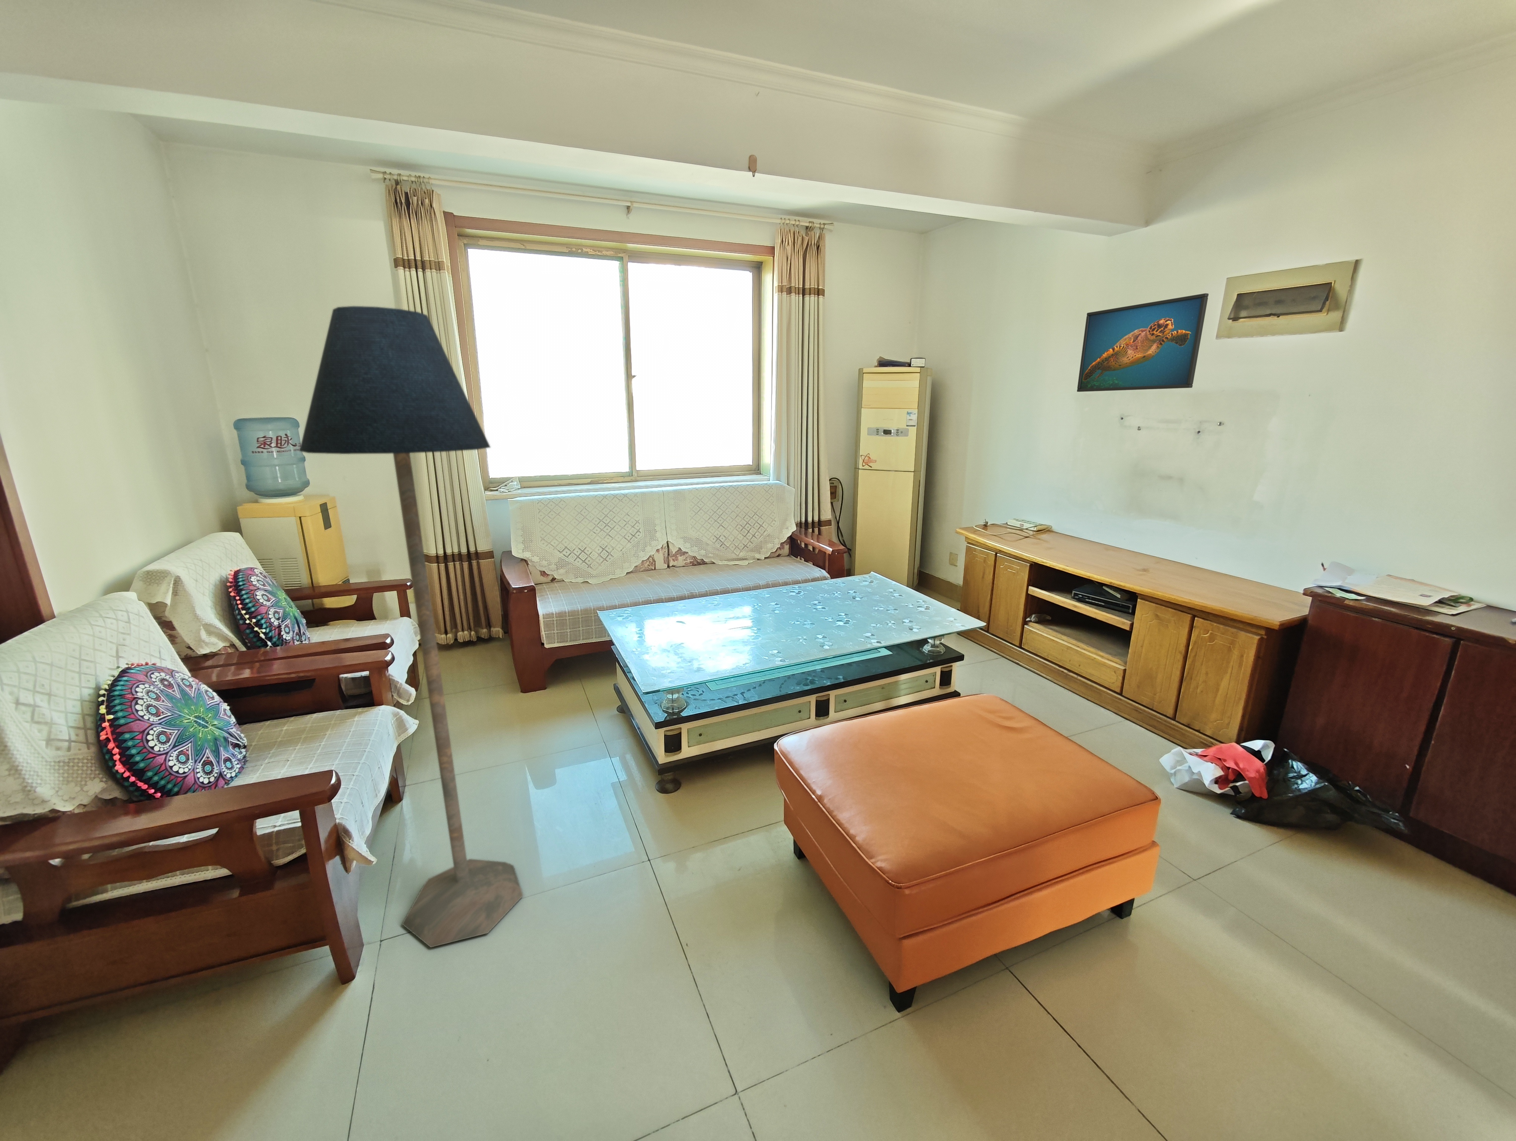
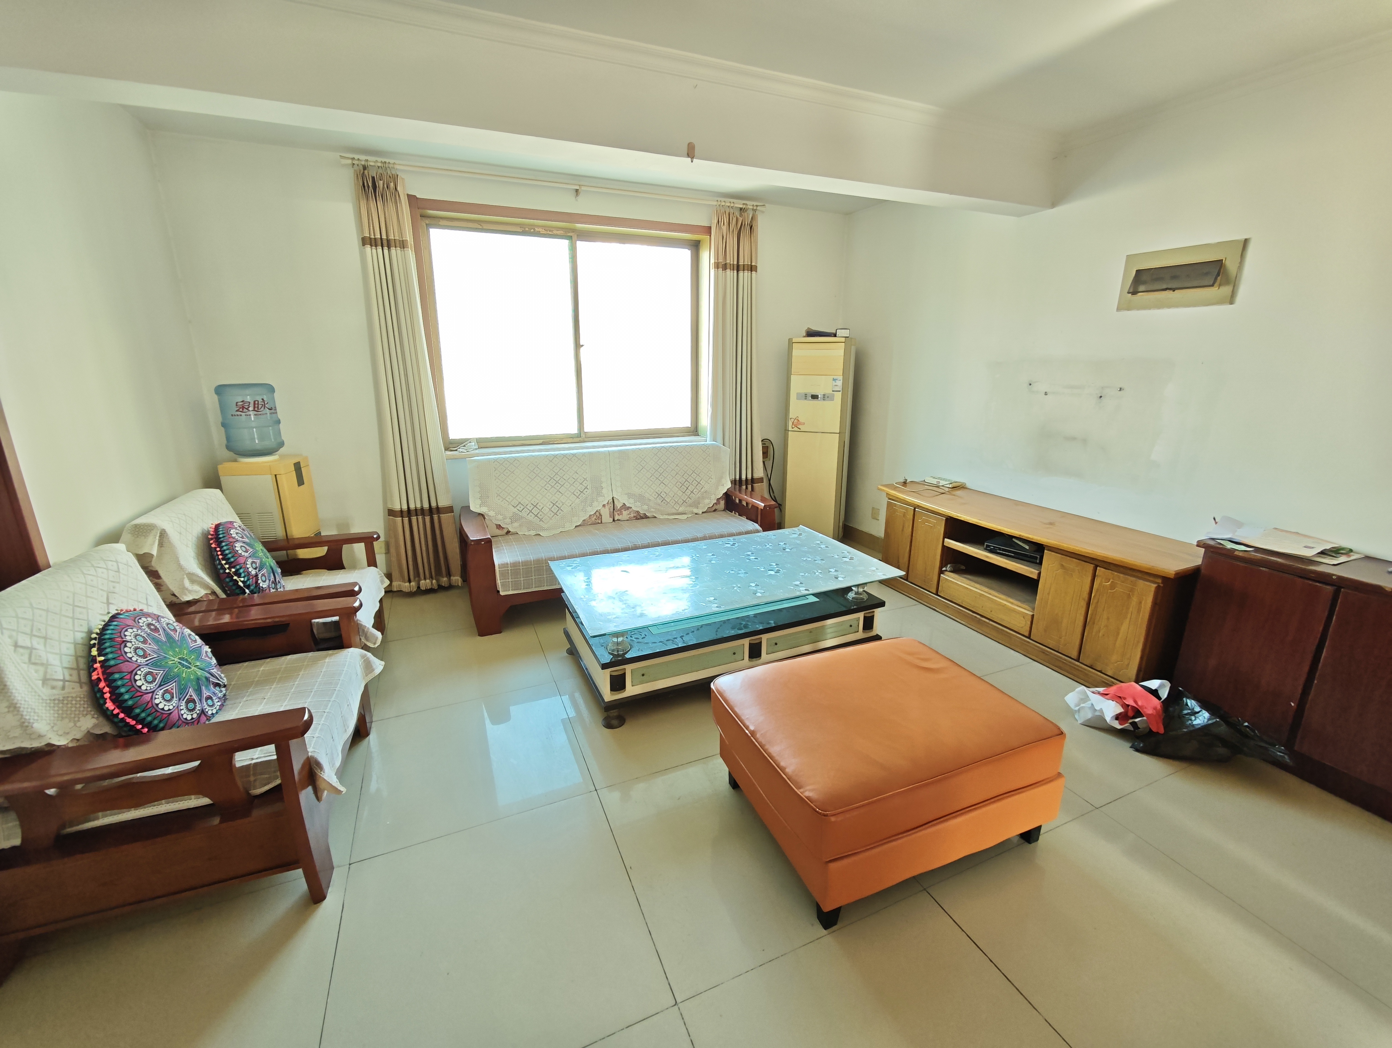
- floor lamp [298,306,524,948]
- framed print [1076,292,1209,392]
